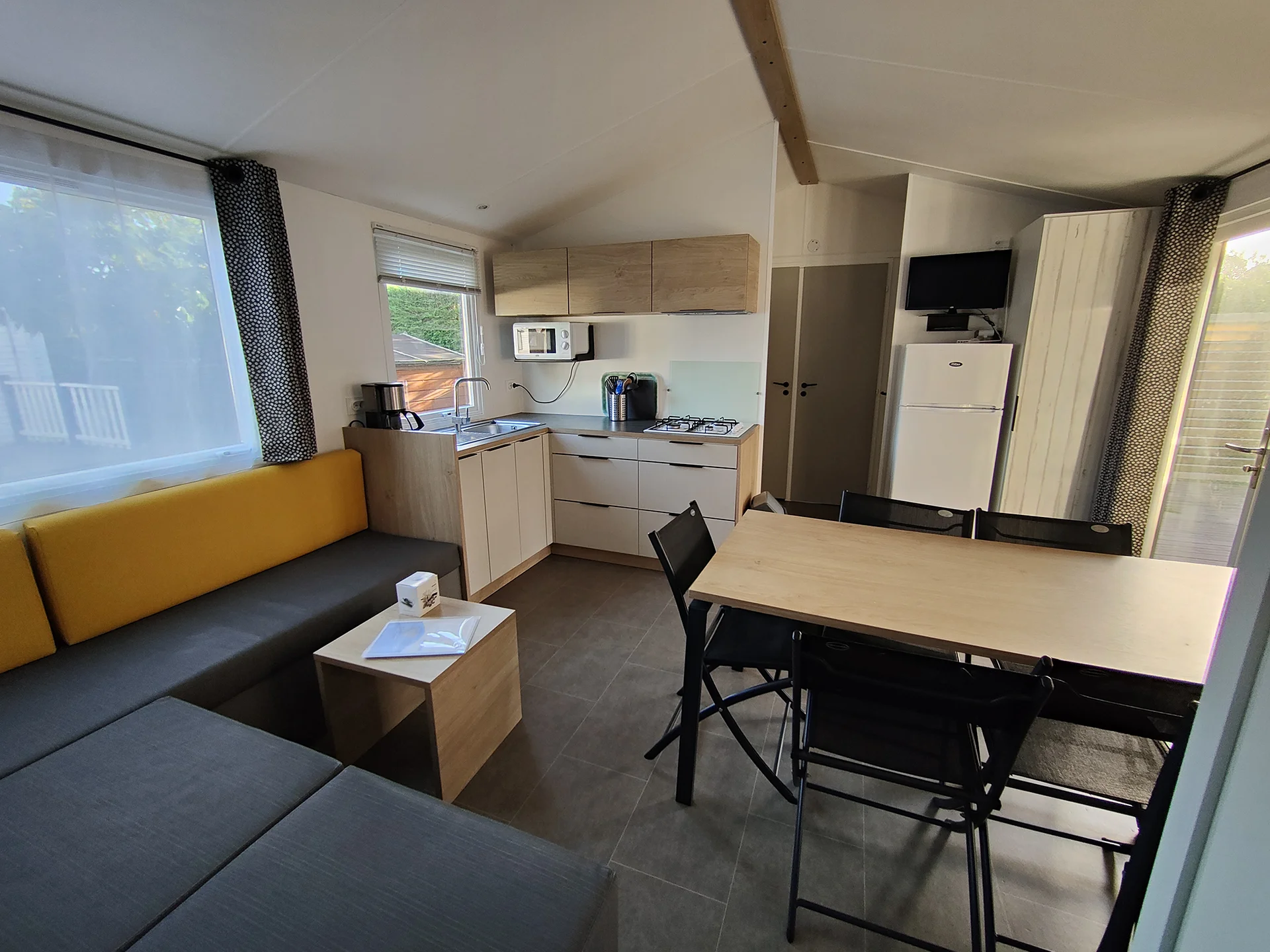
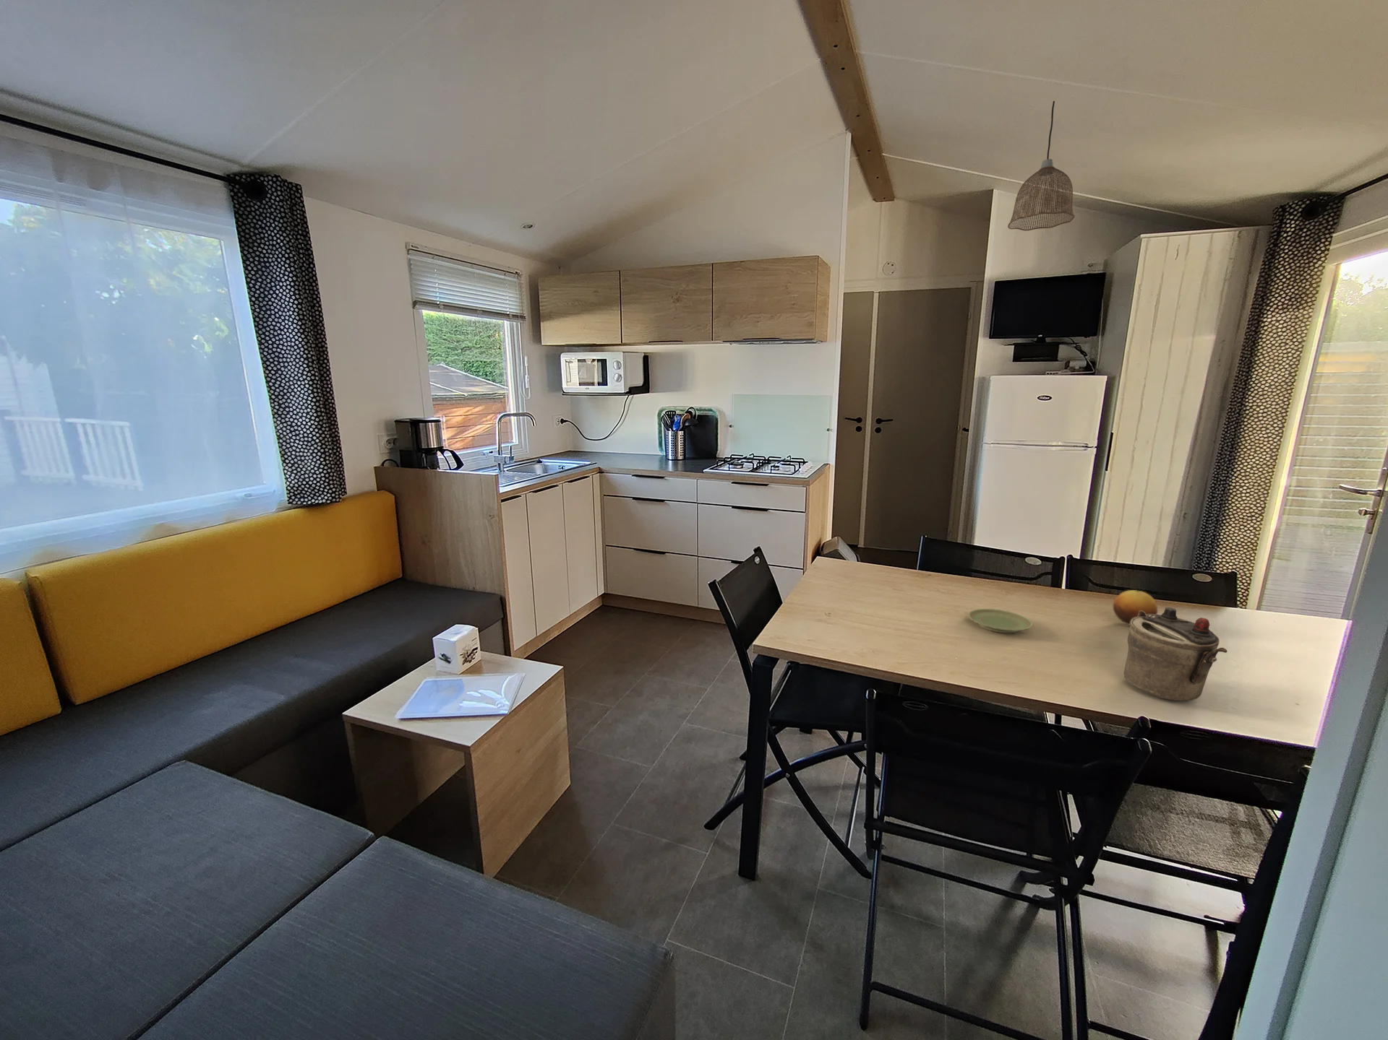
+ pendant lamp [1007,101,1075,232]
+ fruit [1113,589,1158,626]
+ plate [967,608,1033,634]
+ teapot [1124,606,1227,701]
